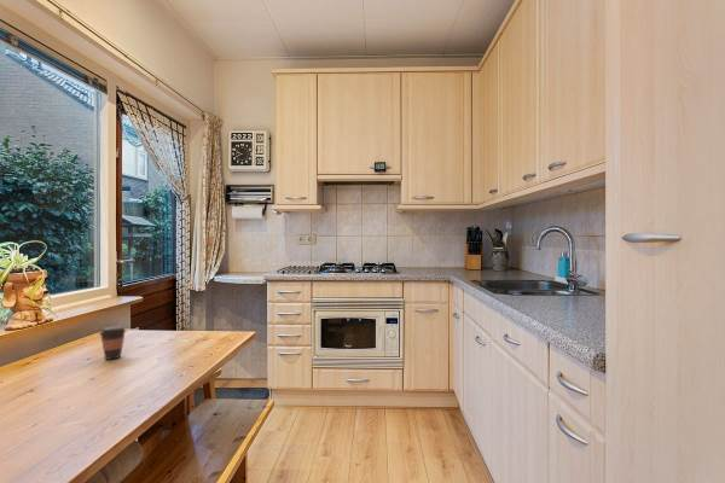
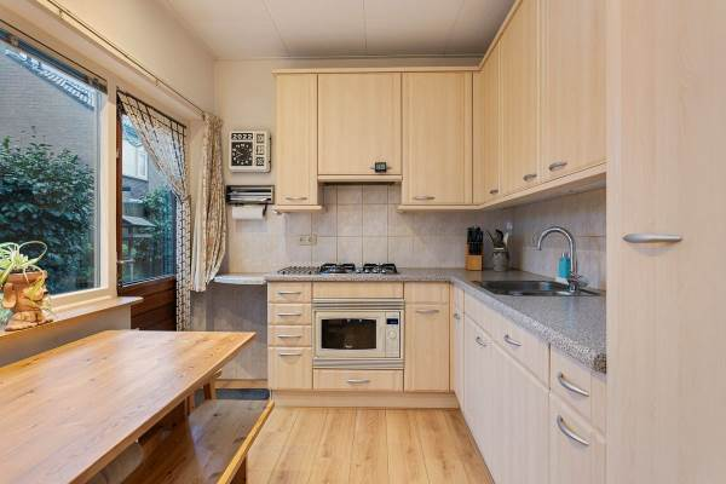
- coffee cup [98,325,127,361]
